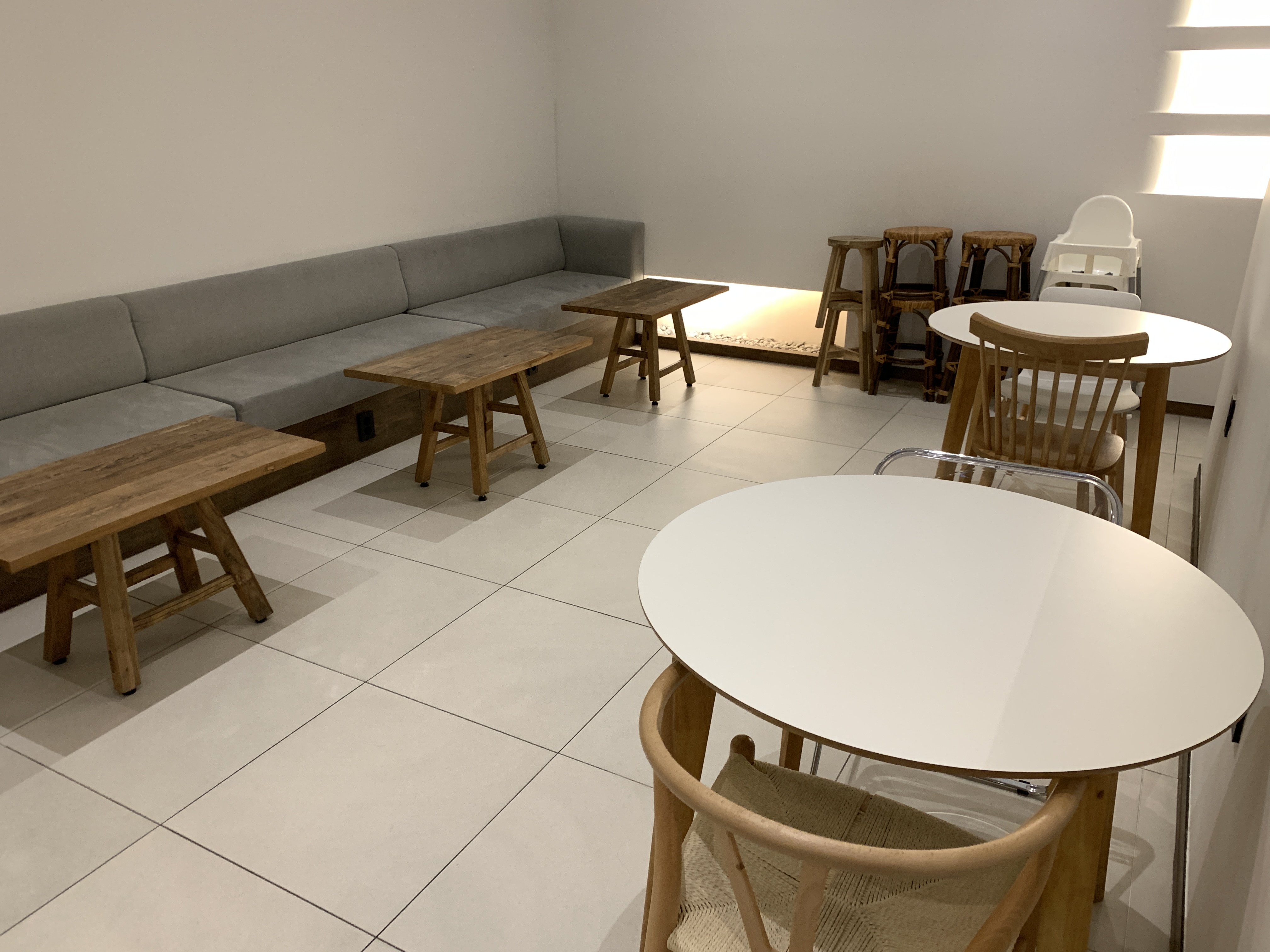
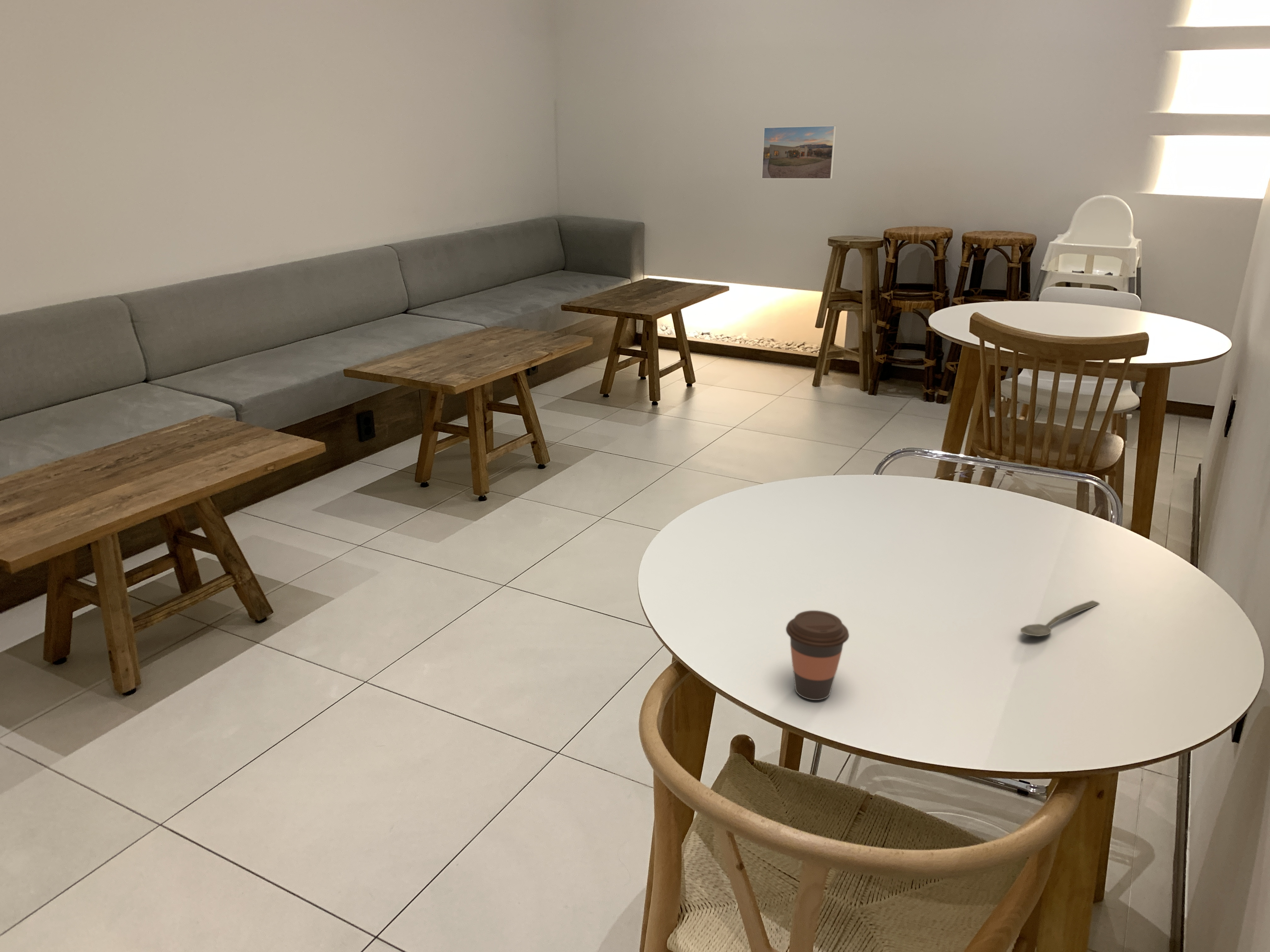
+ coffee cup [786,610,850,700]
+ spoon [1020,600,1100,637]
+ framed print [761,125,837,179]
